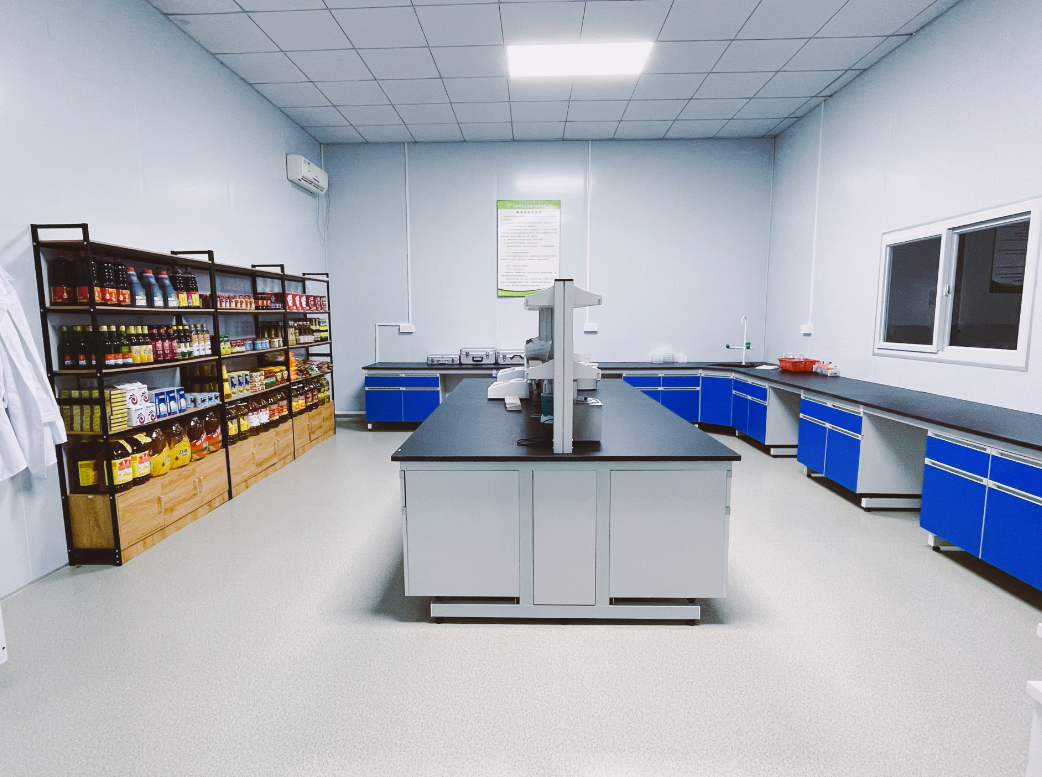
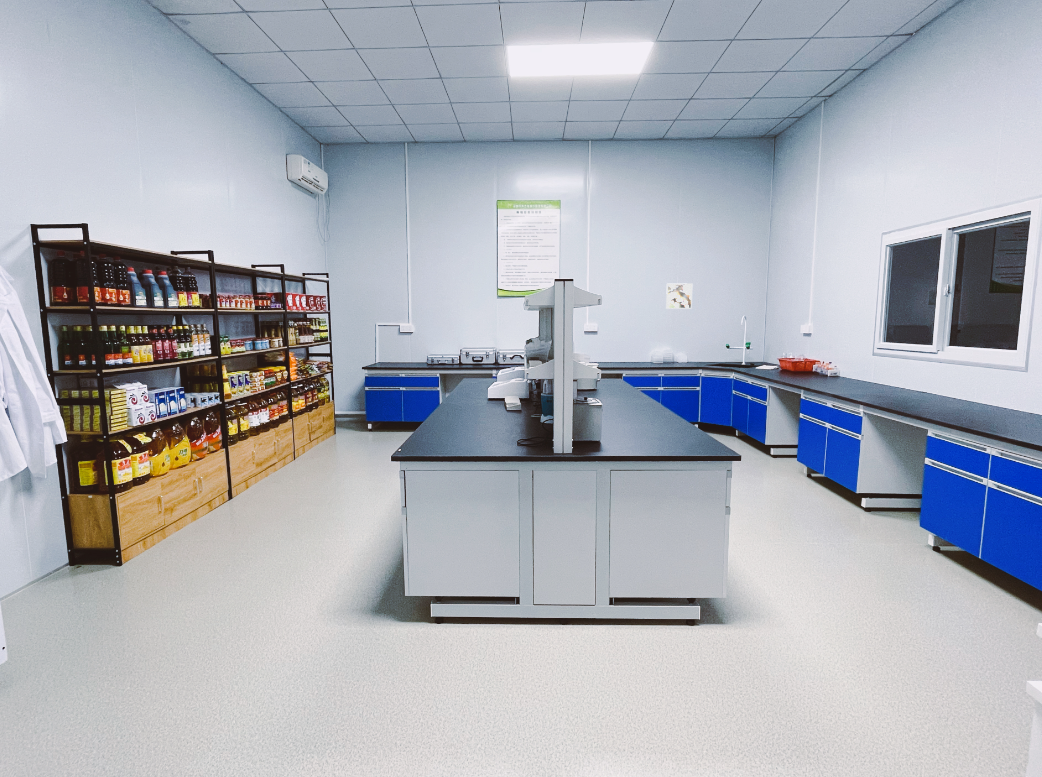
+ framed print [665,282,693,310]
